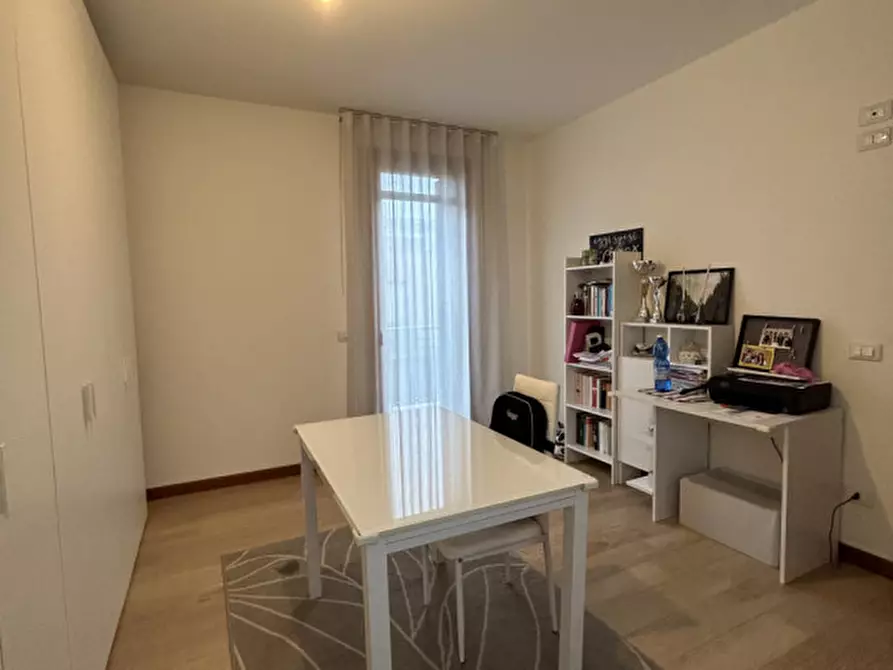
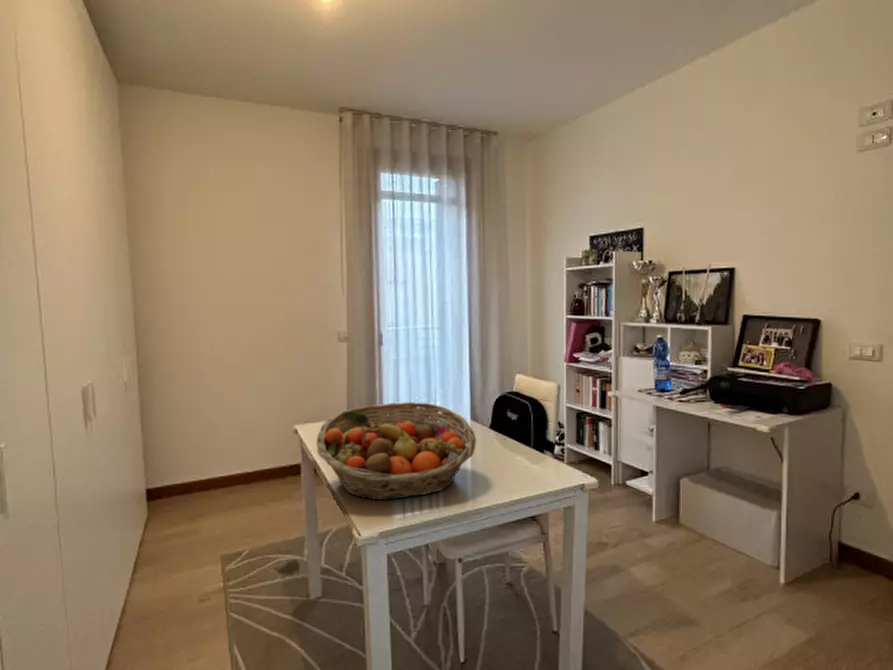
+ fruit basket [316,401,477,501]
